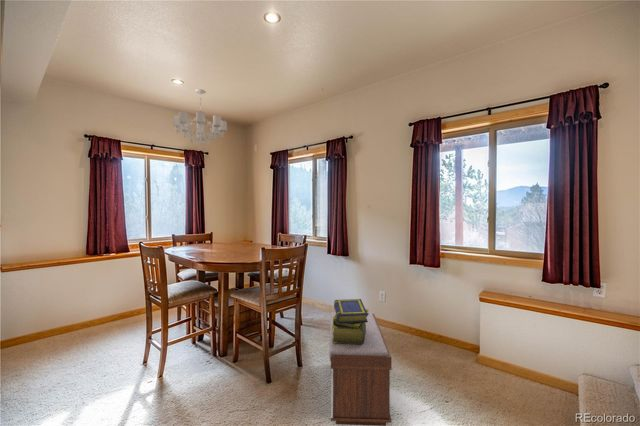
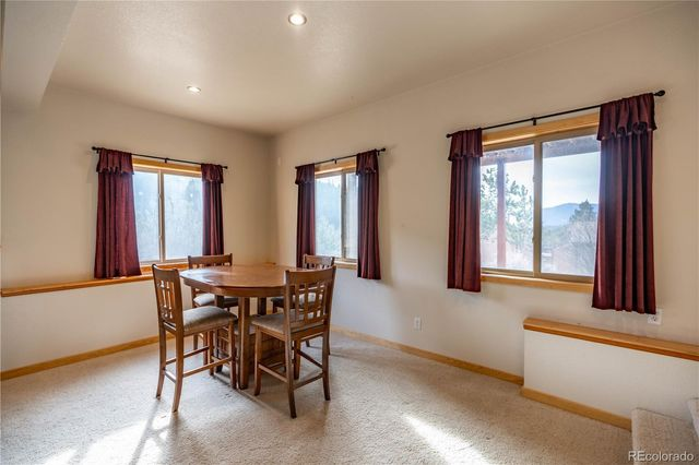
- bench [328,311,393,426]
- stack of books [332,298,370,345]
- chandelier [172,88,228,146]
